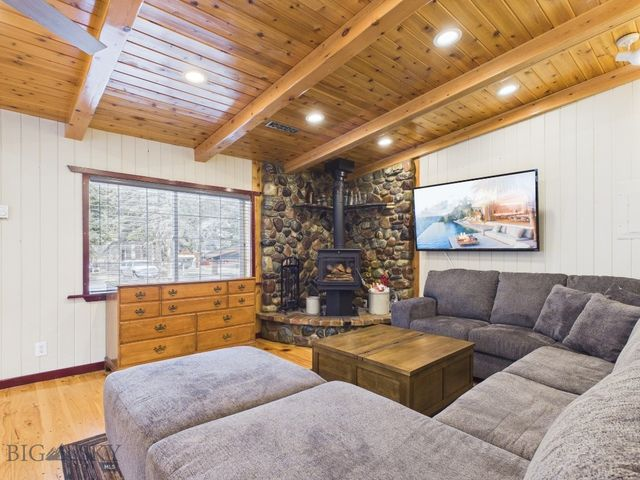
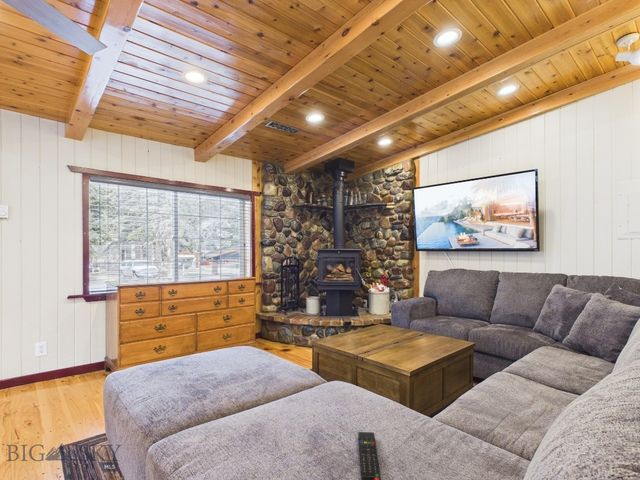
+ remote control [357,431,382,480]
